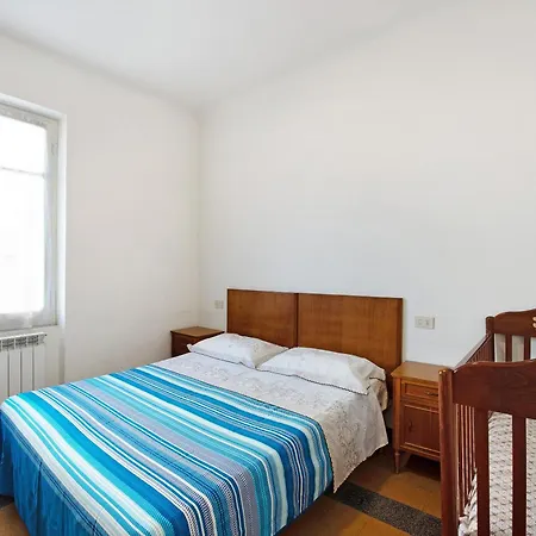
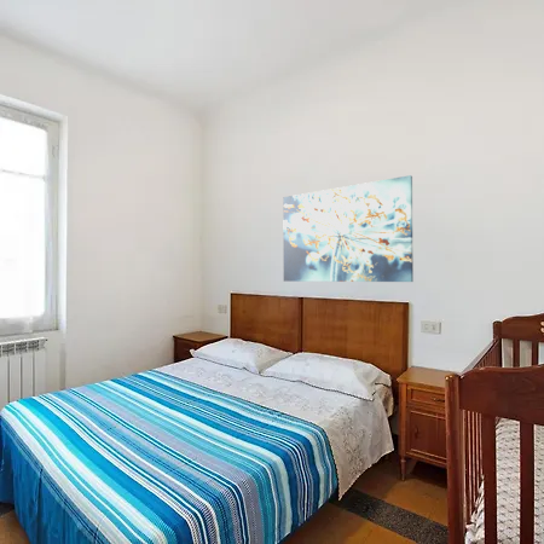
+ wall art [282,174,415,283]
